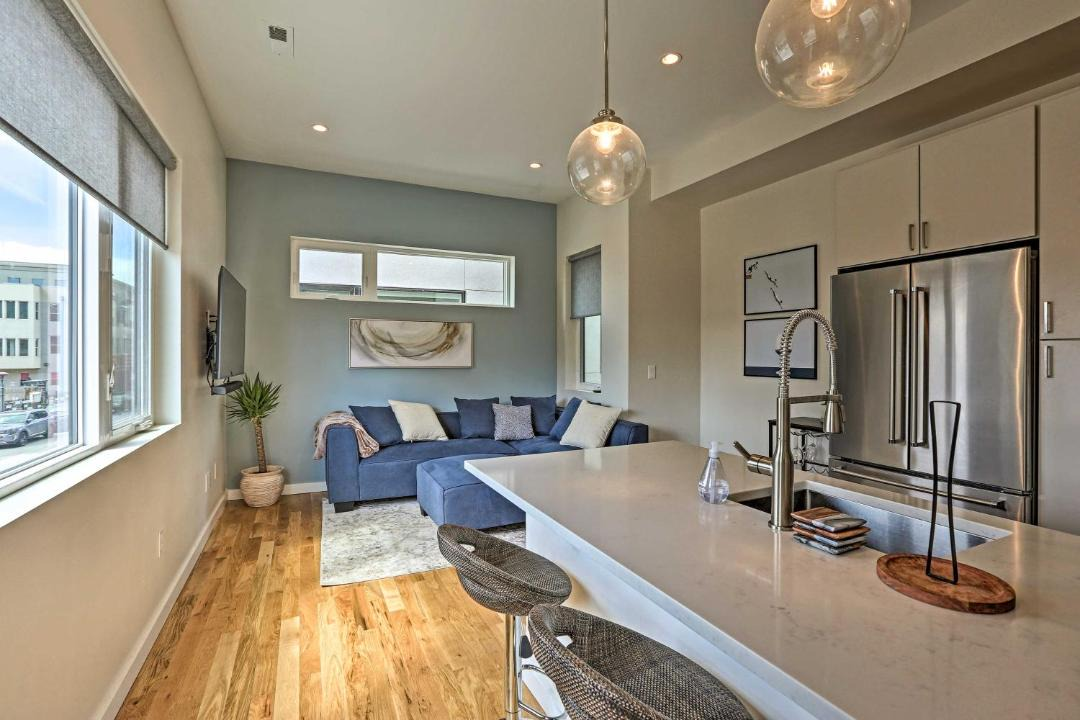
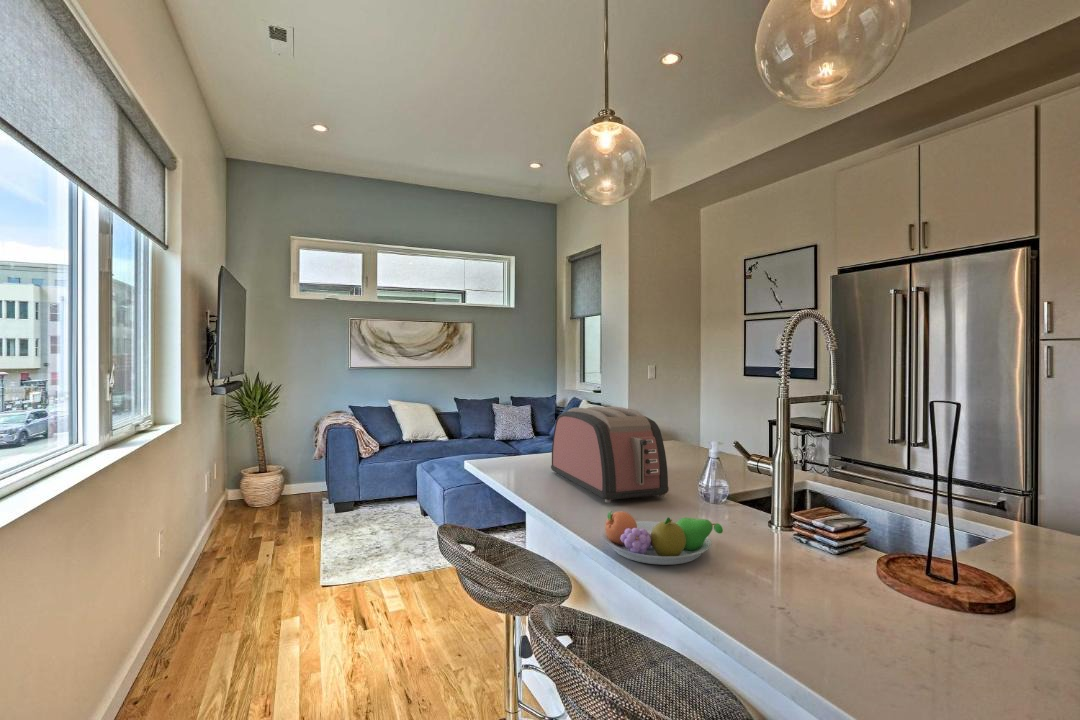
+ fruit bowl [601,510,724,566]
+ toaster [550,405,669,504]
